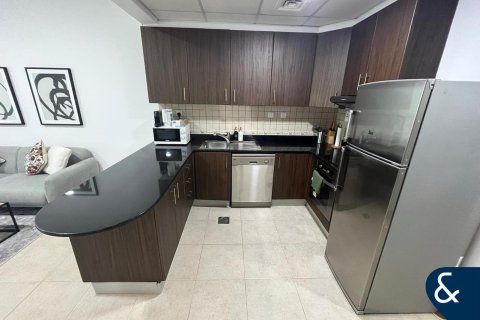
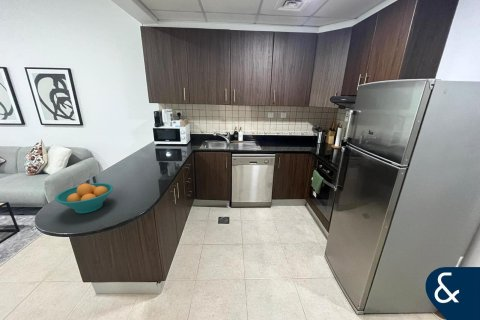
+ fruit bowl [54,182,114,214]
